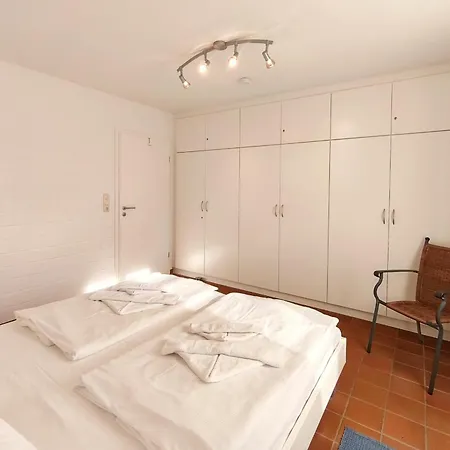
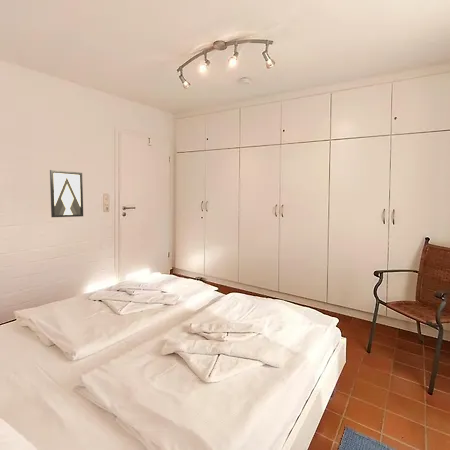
+ wall art [49,169,84,218]
